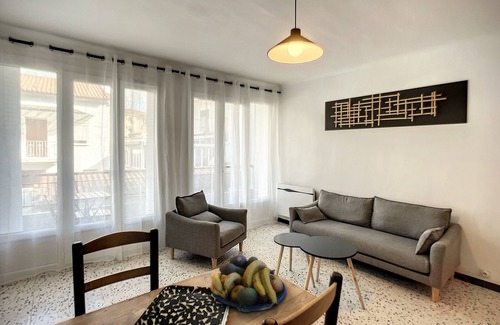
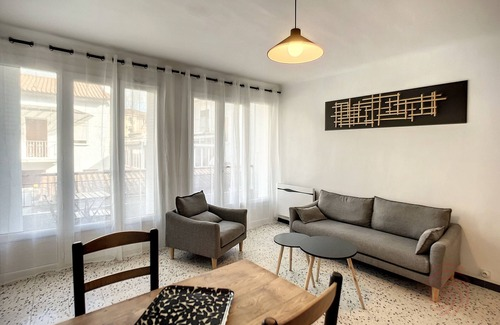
- fruit bowl [209,254,287,313]
